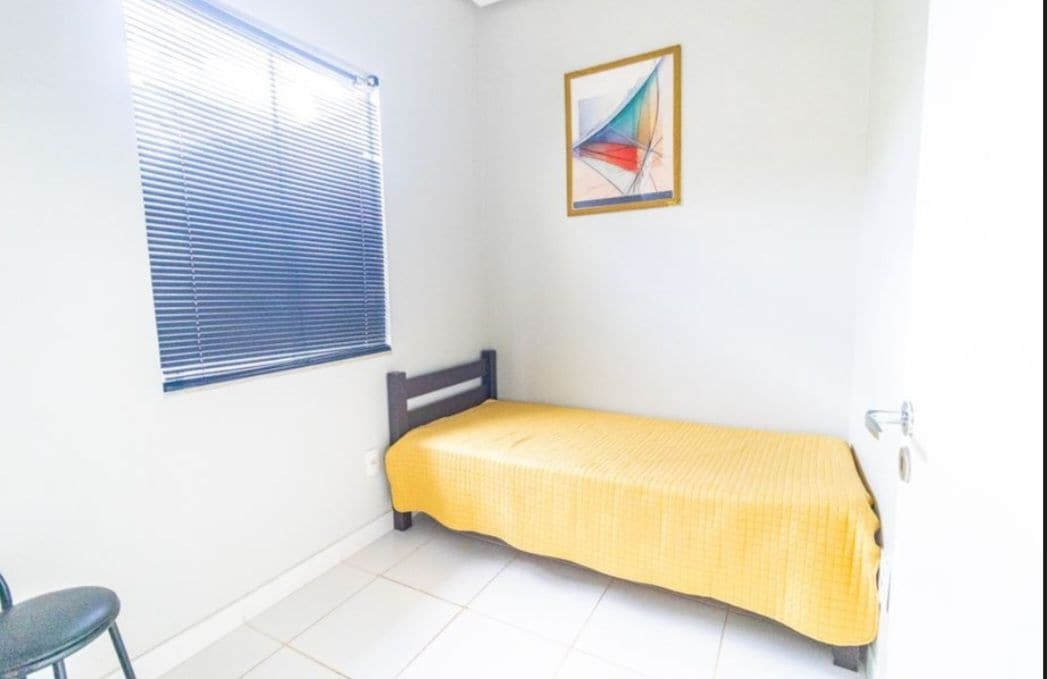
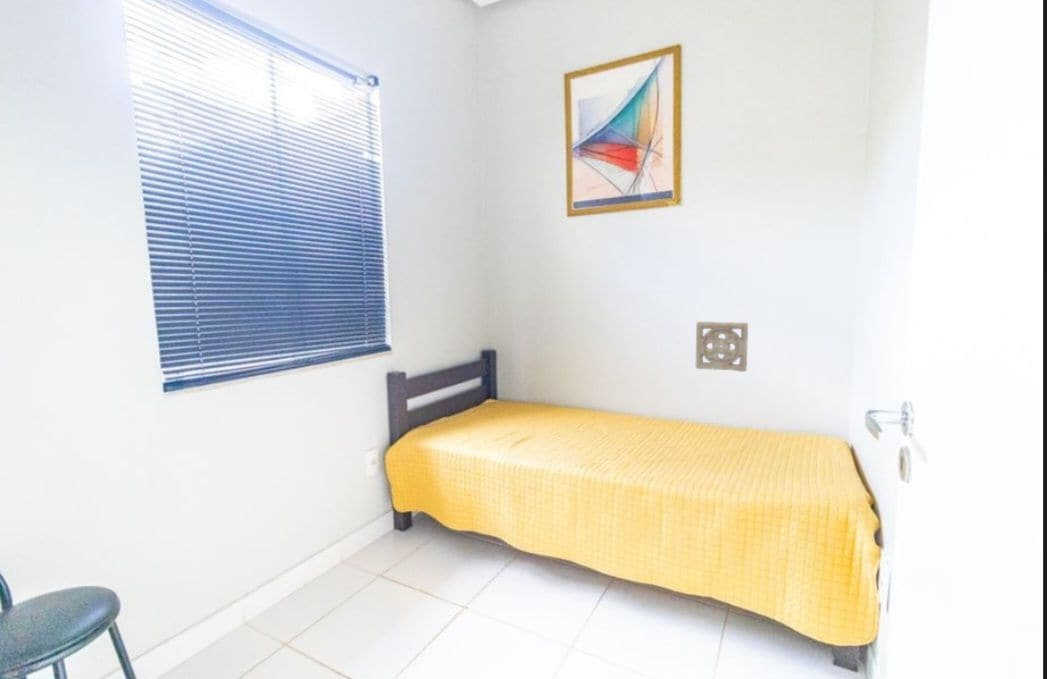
+ wall ornament [695,321,749,373]
